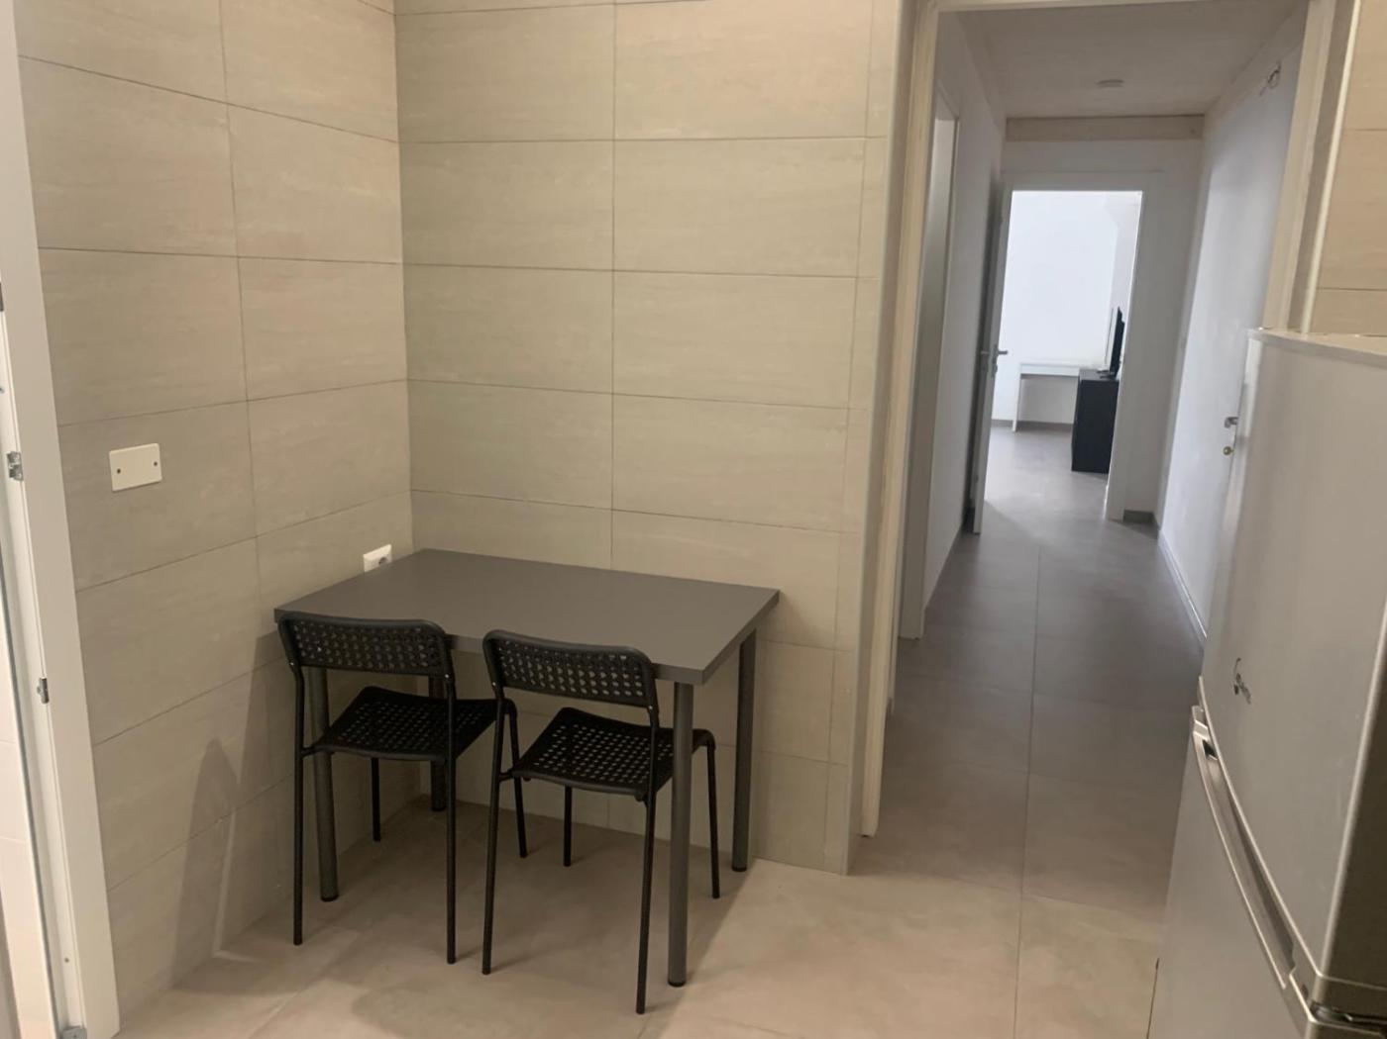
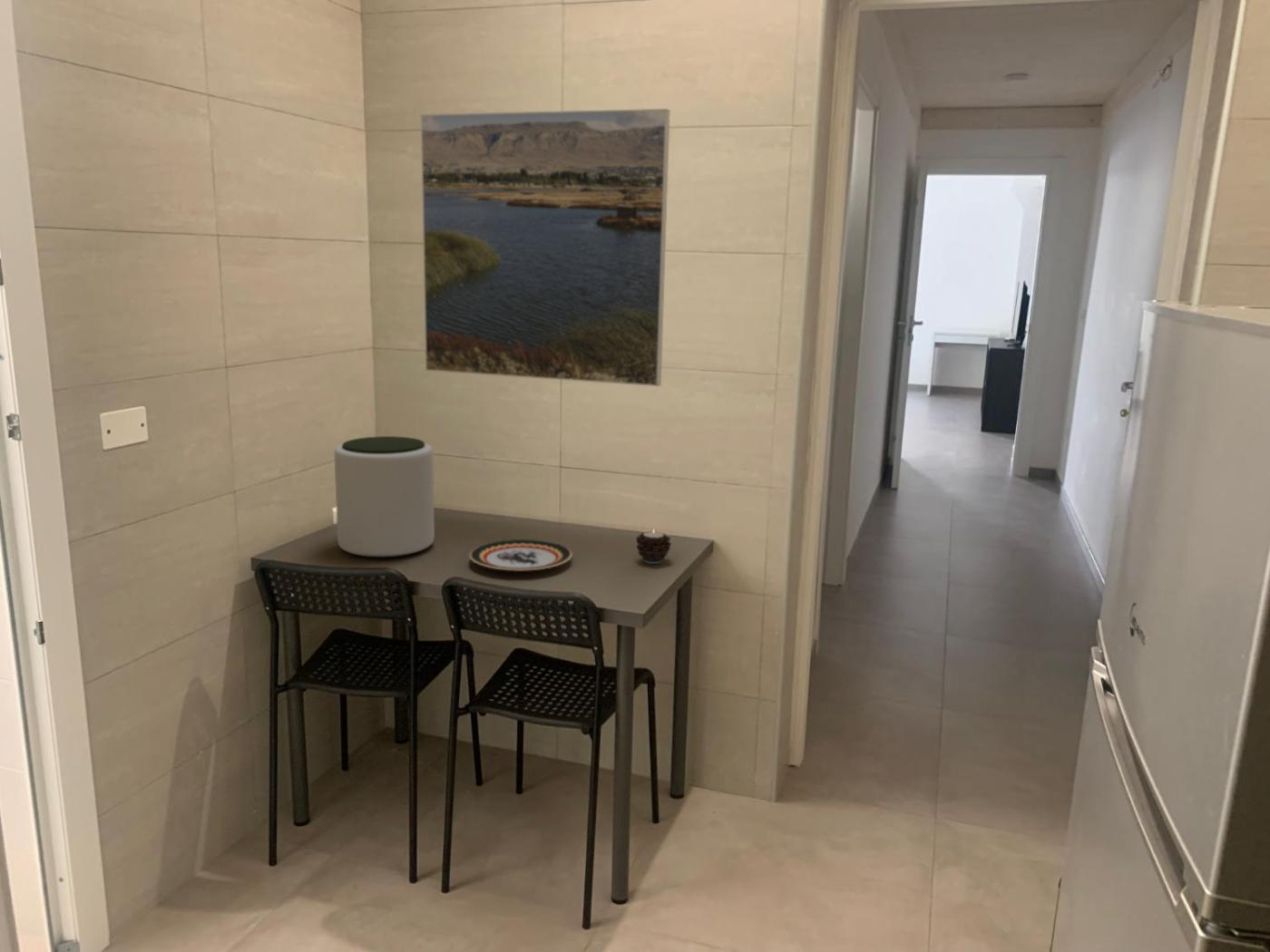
+ plate [468,539,573,572]
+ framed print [420,108,670,387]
+ candle [635,528,672,565]
+ plant pot [334,435,435,559]
